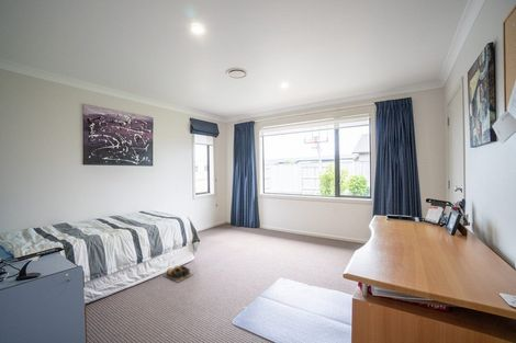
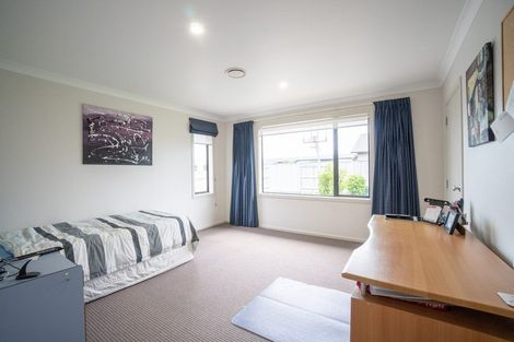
- shoes [161,264,194,284]
